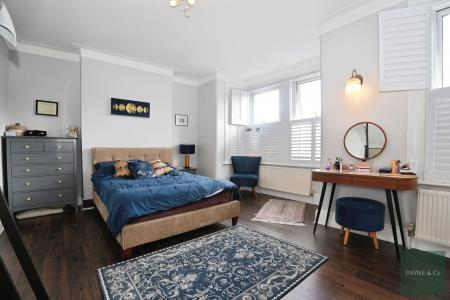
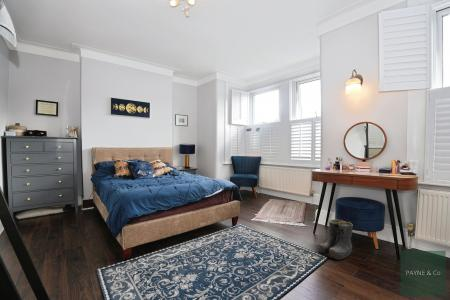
+ boots [317,218,354,260]
